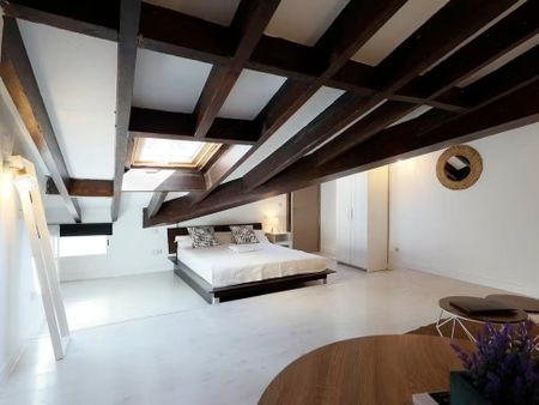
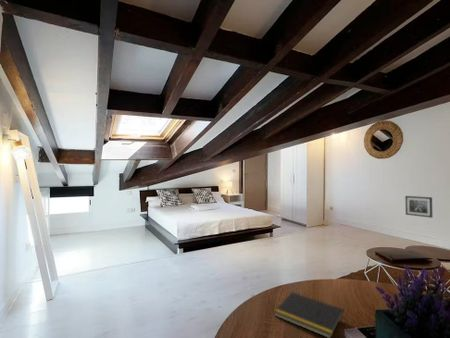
+ wall art [404,195,433,219]
+ notepad [273,291,345,338]
